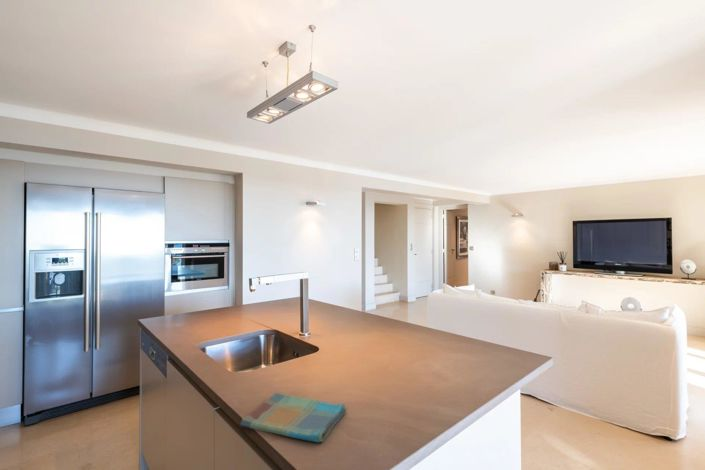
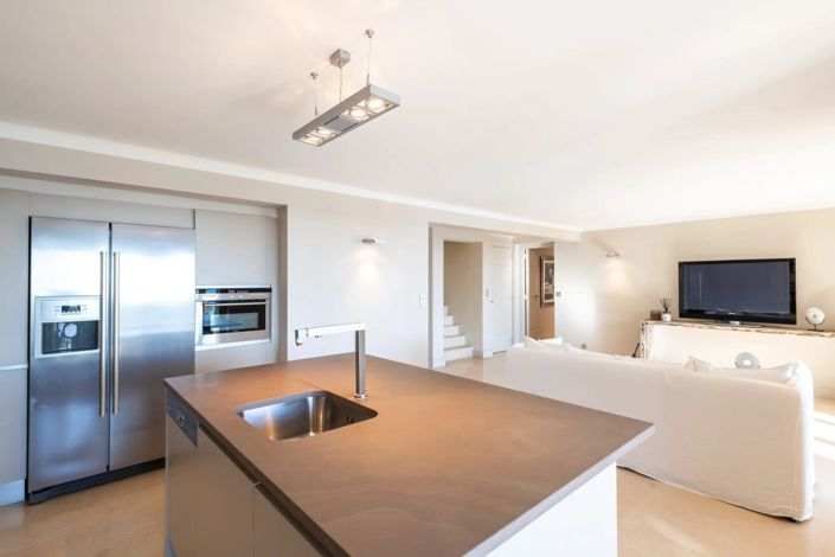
- dish towel [239,392,348,444]
